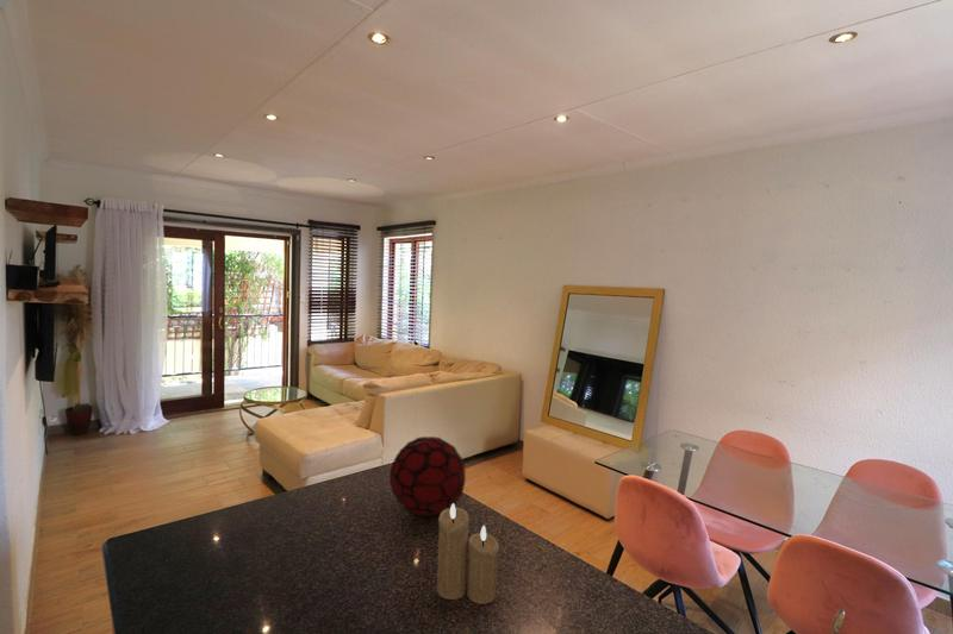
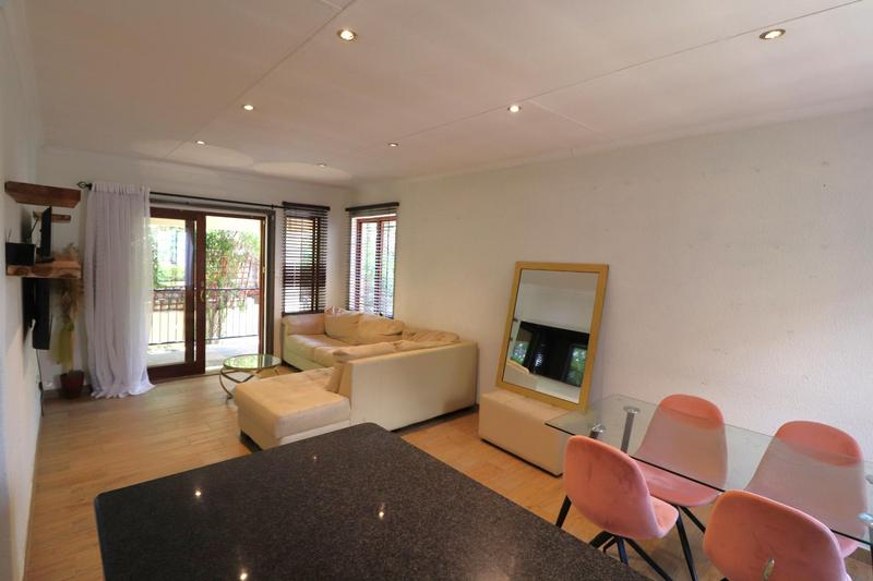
- decorative orb [388,435,467,517]
- candle [436,503,500,605]
